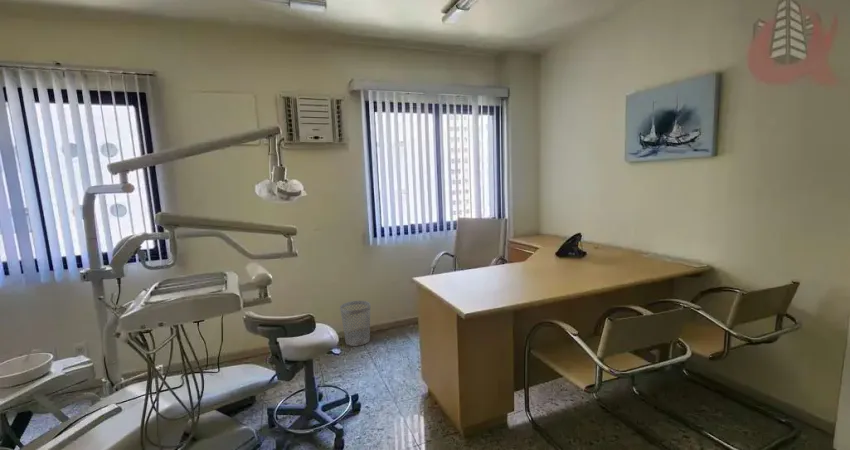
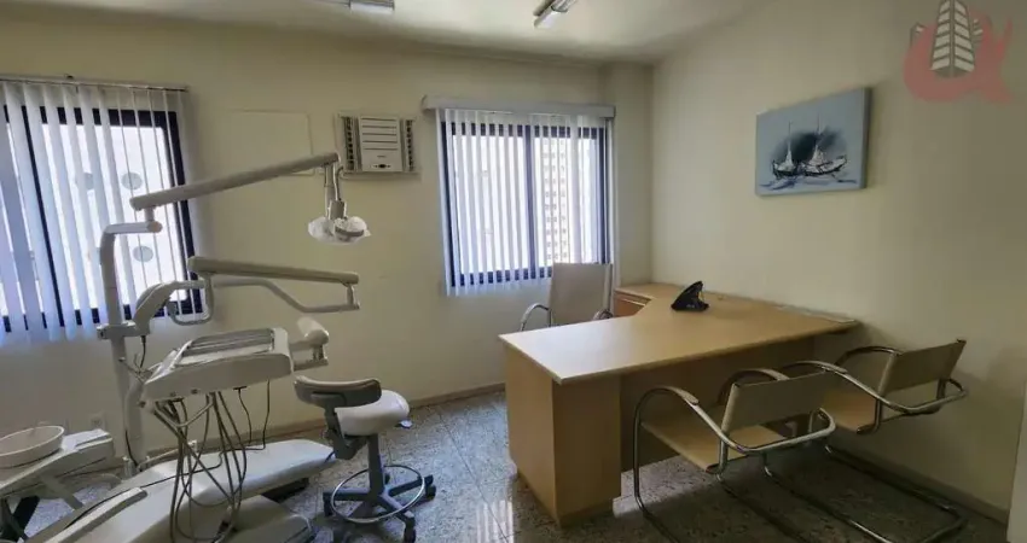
- wastebasket [339,300,372,347]
